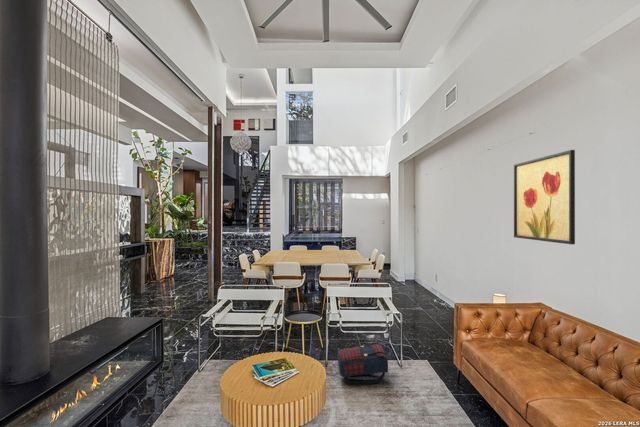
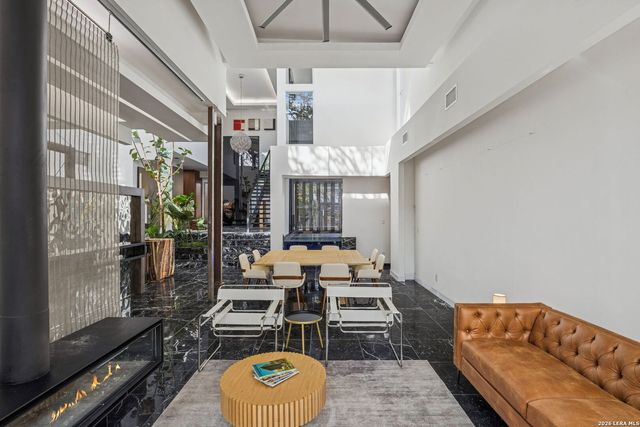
- wall art [513,149,576,245]
- satchel [337,341,389,385]
